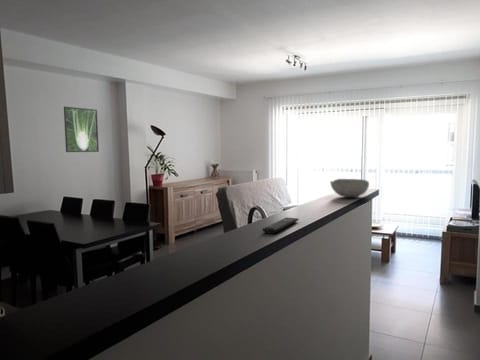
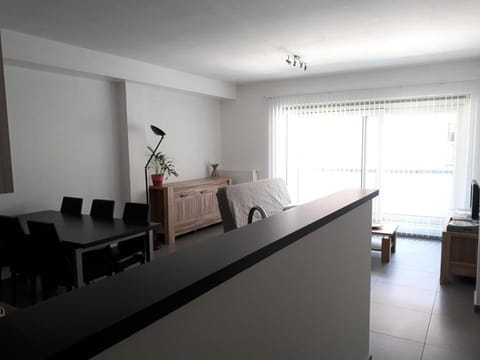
- bowl [329,178,370,198]
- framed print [63,106,100,153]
- remote control [262,216,299,235]
